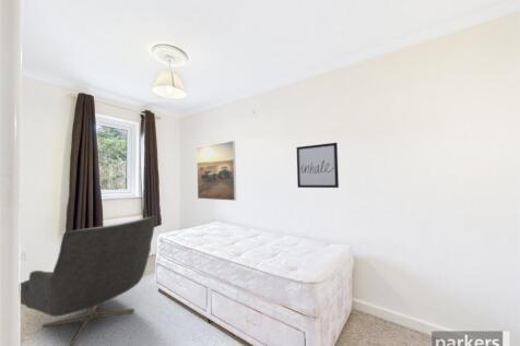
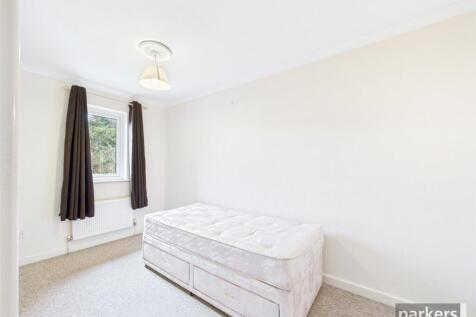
- chair [20,215,156,346]
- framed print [196,140,237,202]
- wall art [296,142,340,189]
